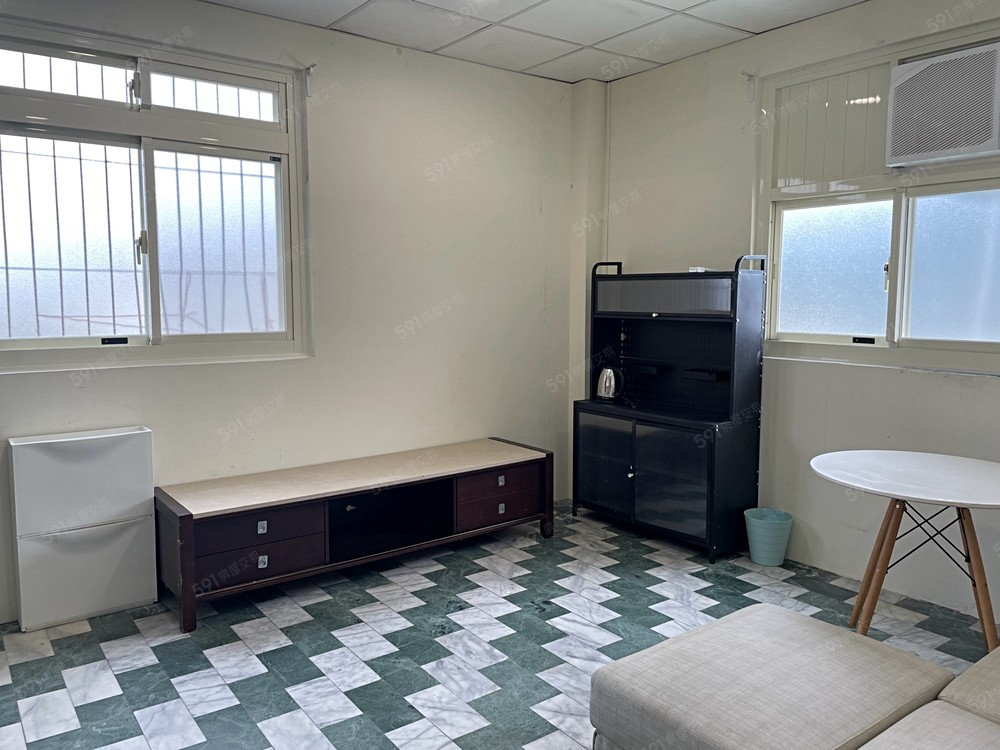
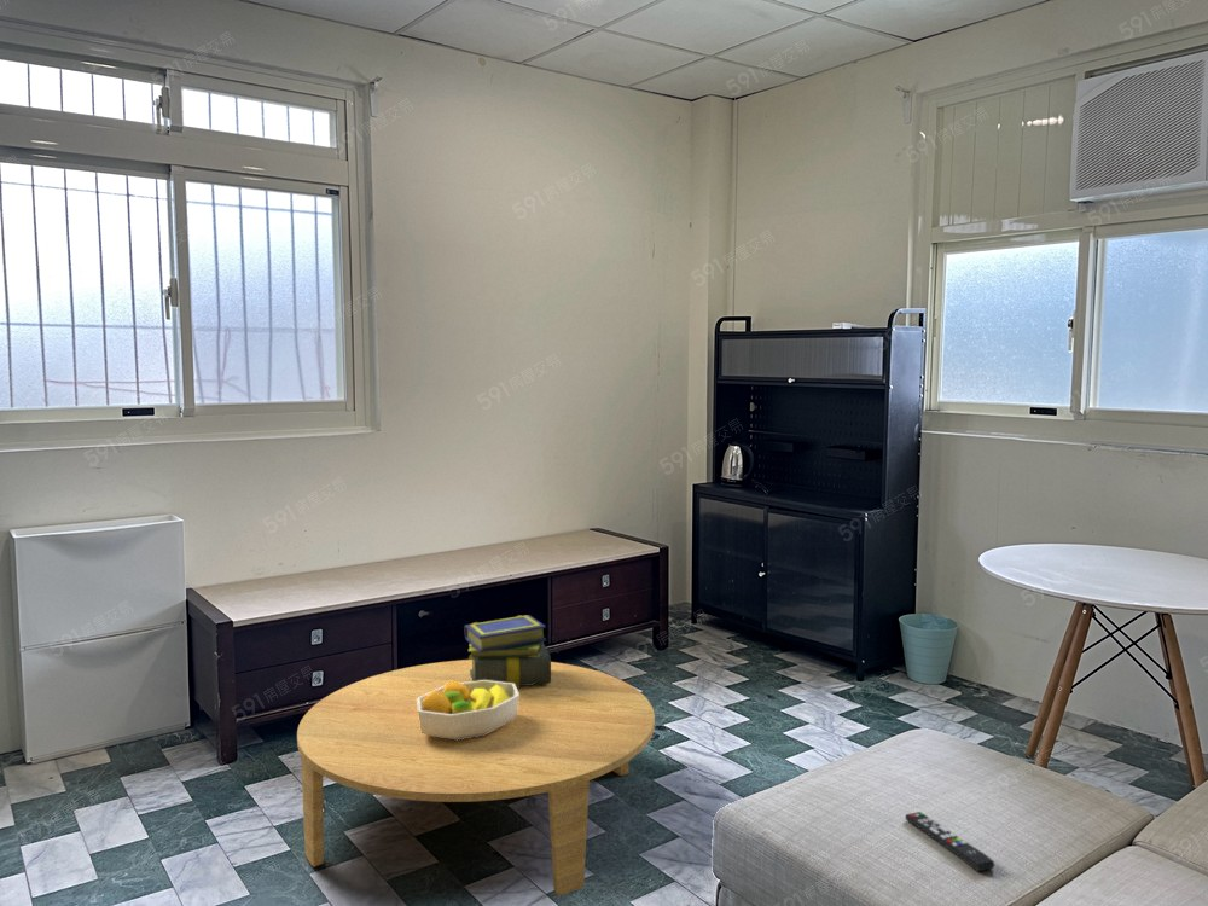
+ stack of books [463,614,552,687]
+ fruit bowl [417,680,519,741]
+ remote control [904,811,995,873]
+ coffee table [296,658,656,896]
